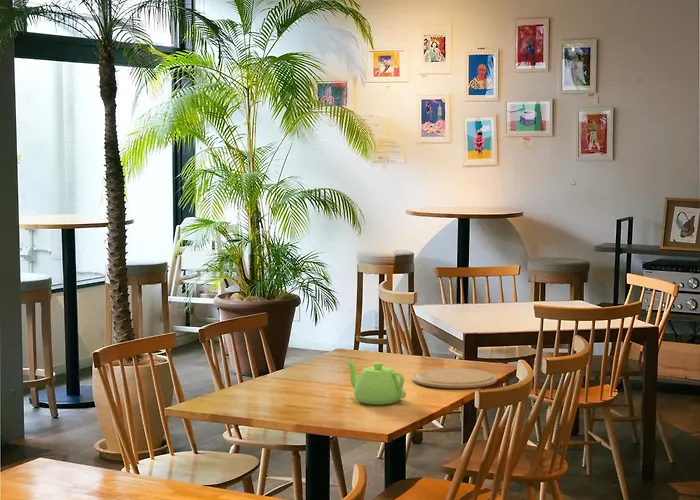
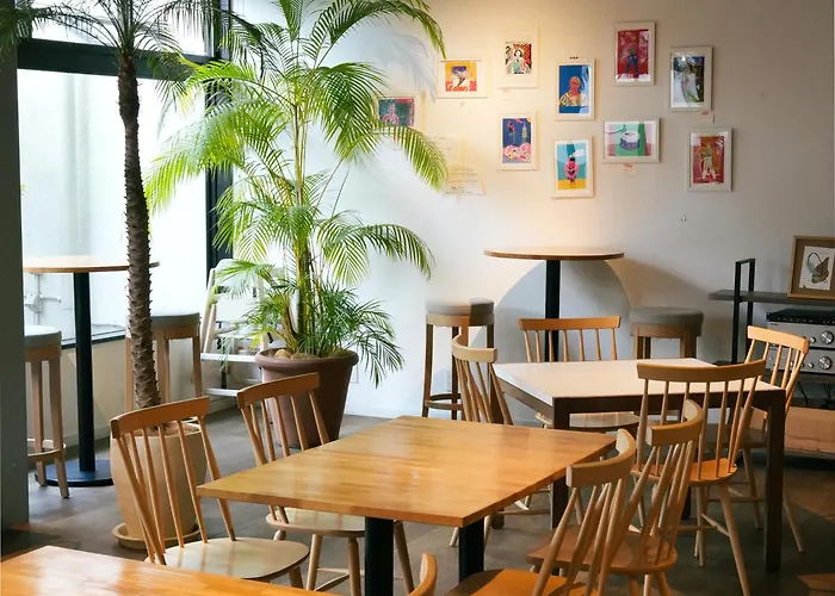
- teapot [345,360,407,406]
- plate [411,367,498,389]
